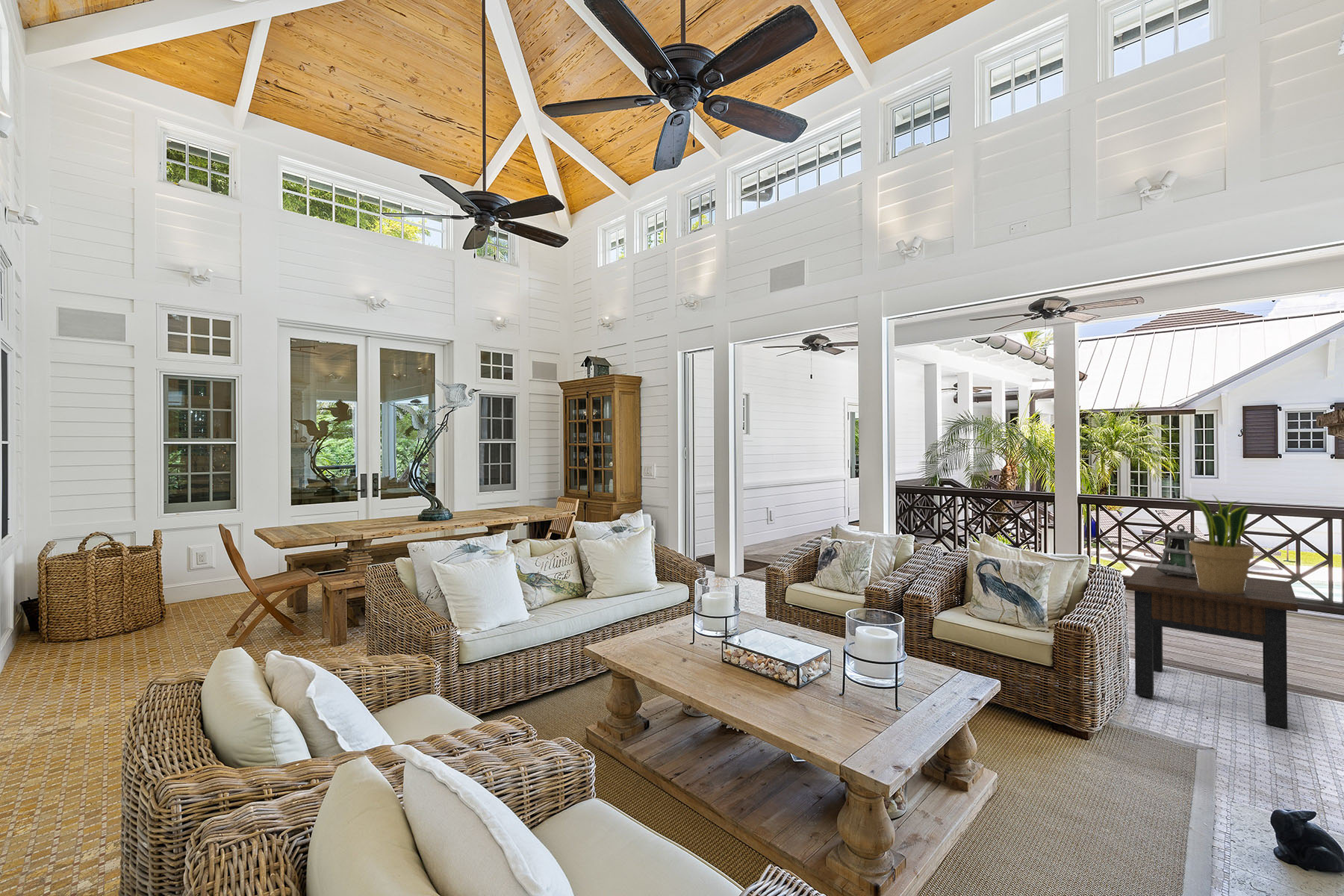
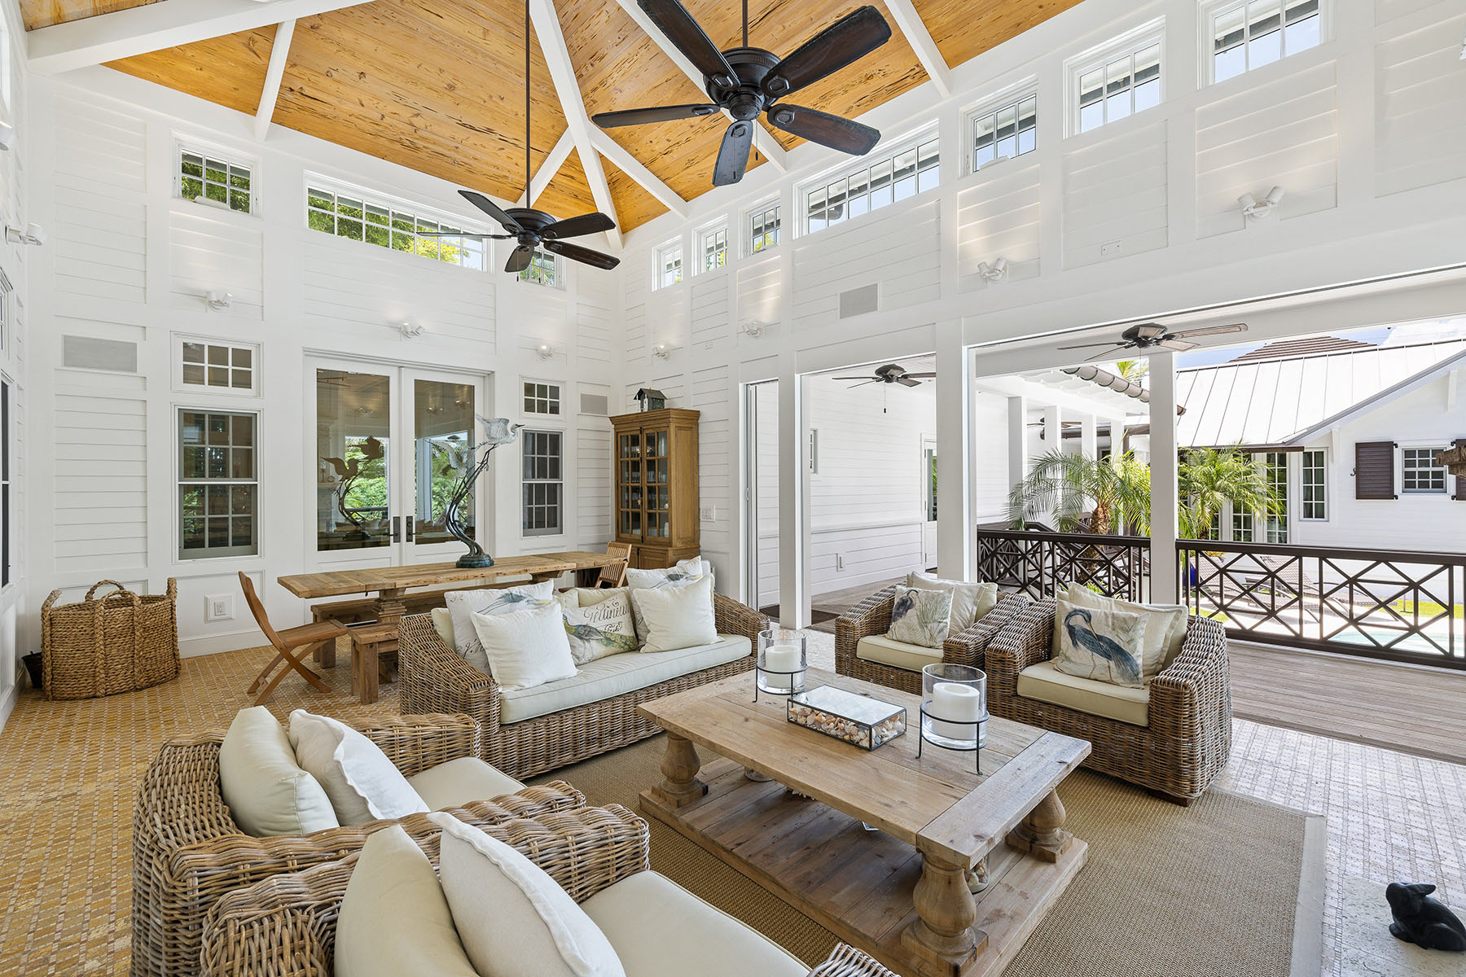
- side table [1124,565,1298,729]
- lantern [1156,523,1198,579]
- potted plant [1181,494,1255,594]
